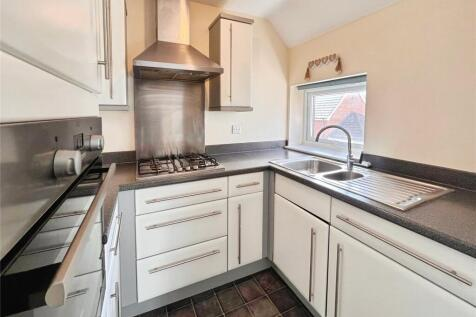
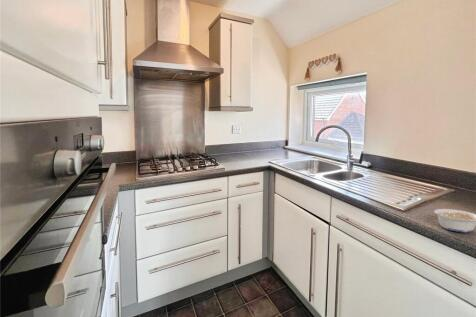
+ legume [430,208,476,233]
